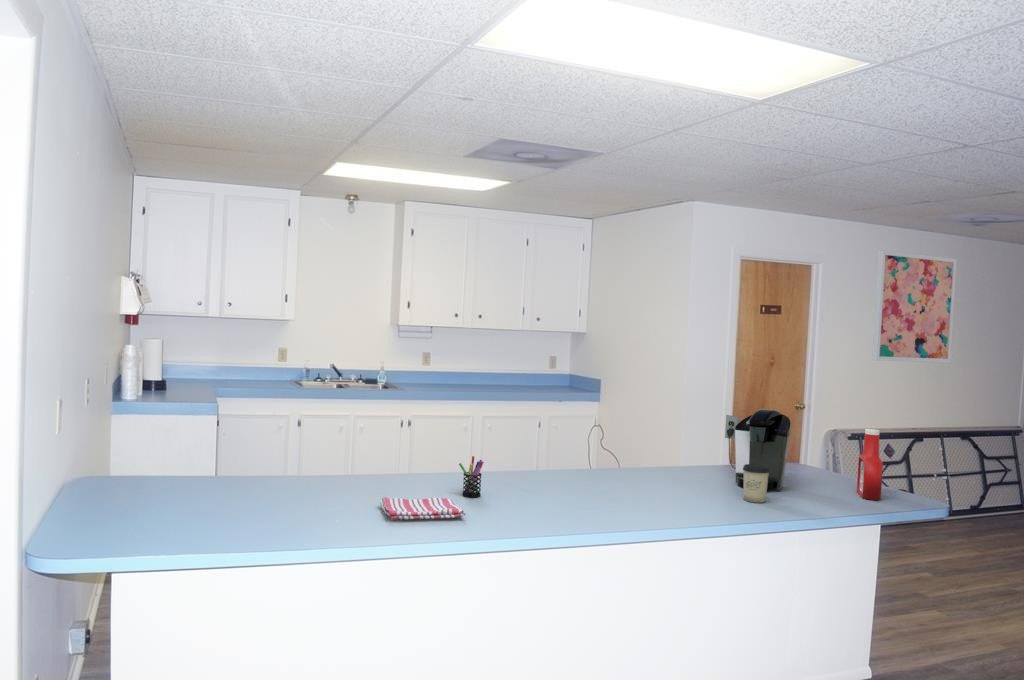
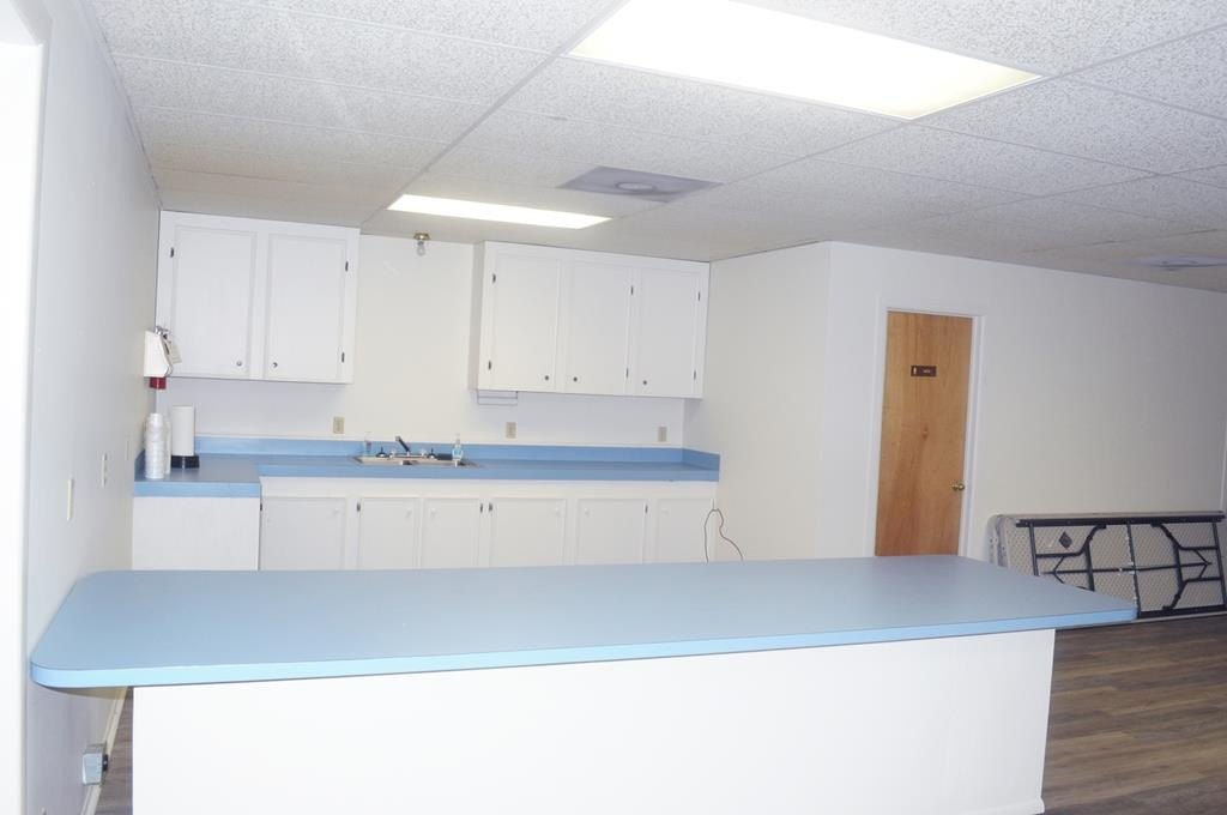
- coffee maker [724,408,792,491]
- dish towel [379,496,467,521]
- wall art [871,250,958,364]
- cup [743,464,770,504]
- soap bottle [856,428,884,501]
- pen holder [458,455,485,498]
